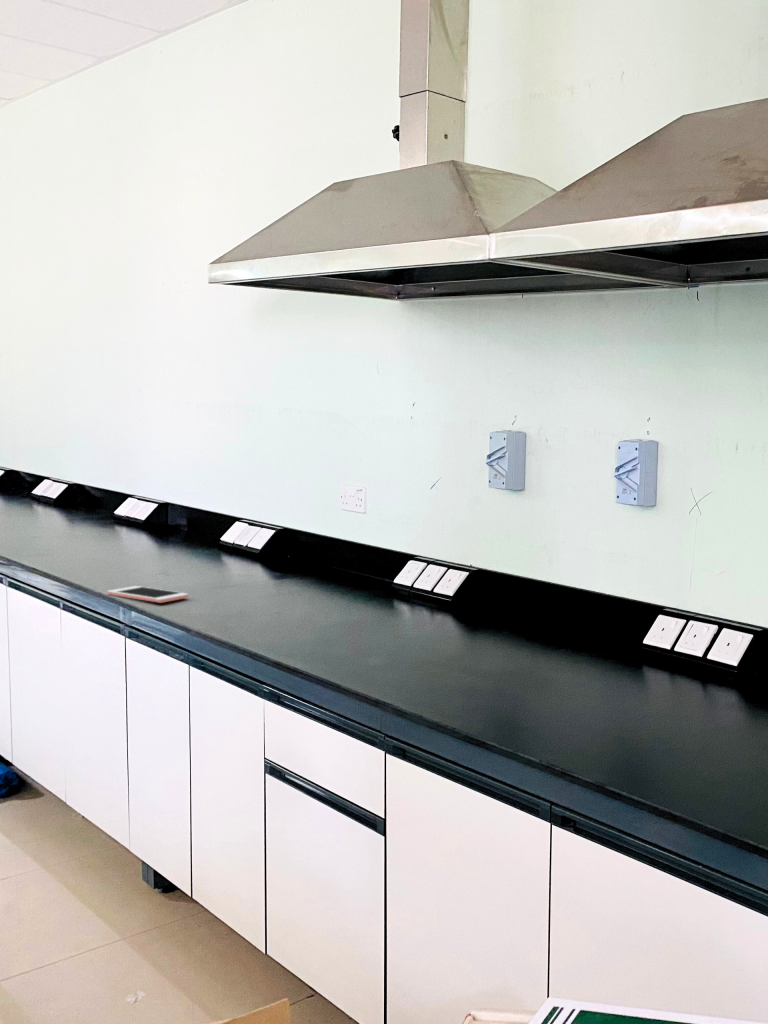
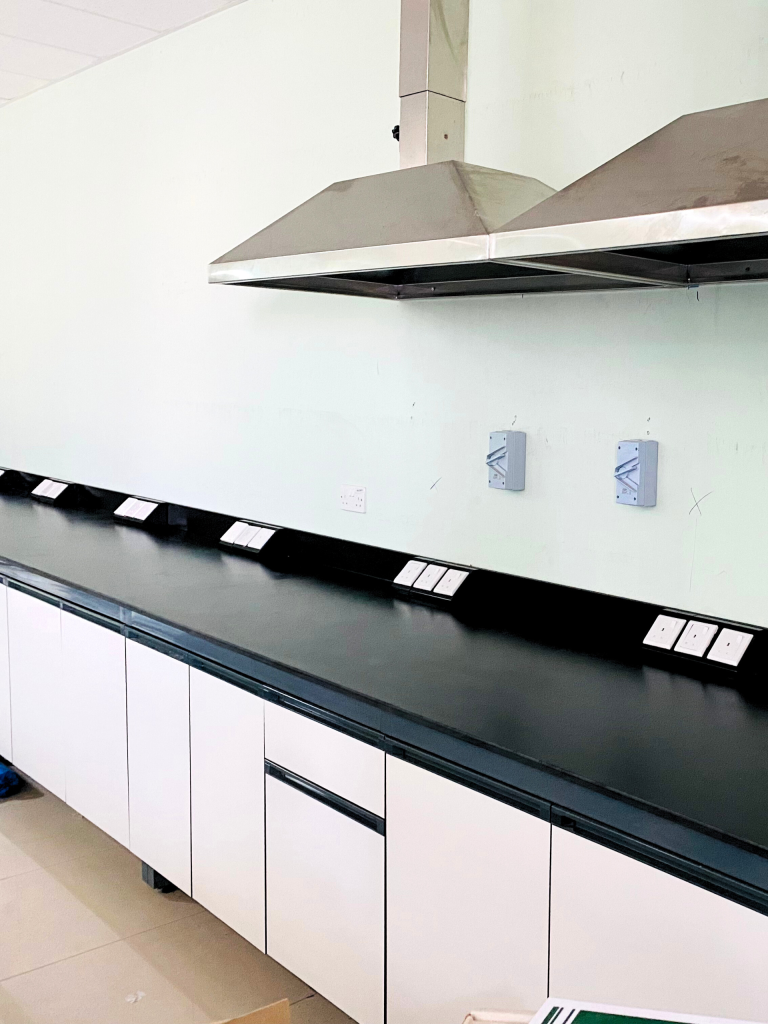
- cell phone [106,585,189,604]
